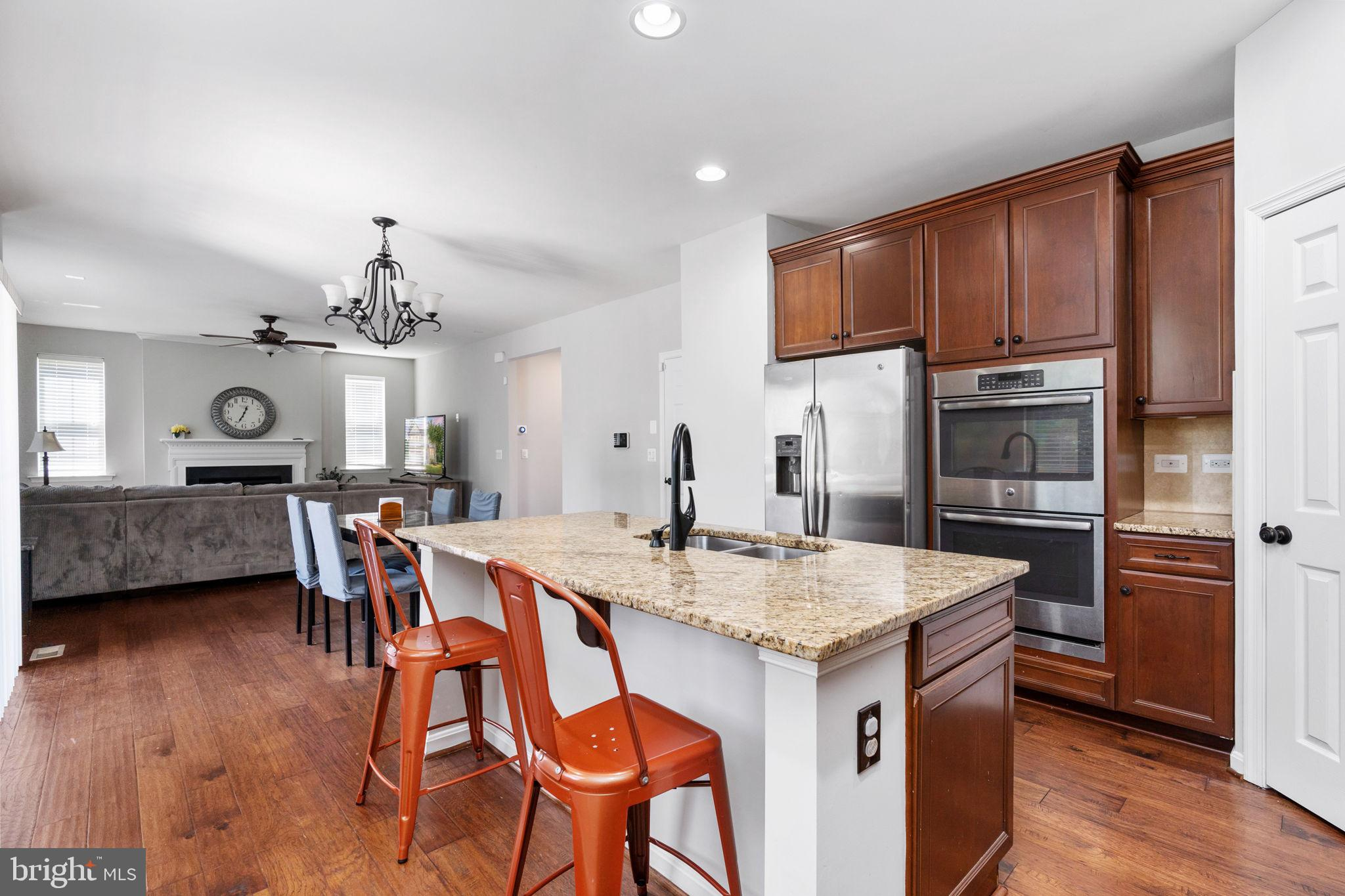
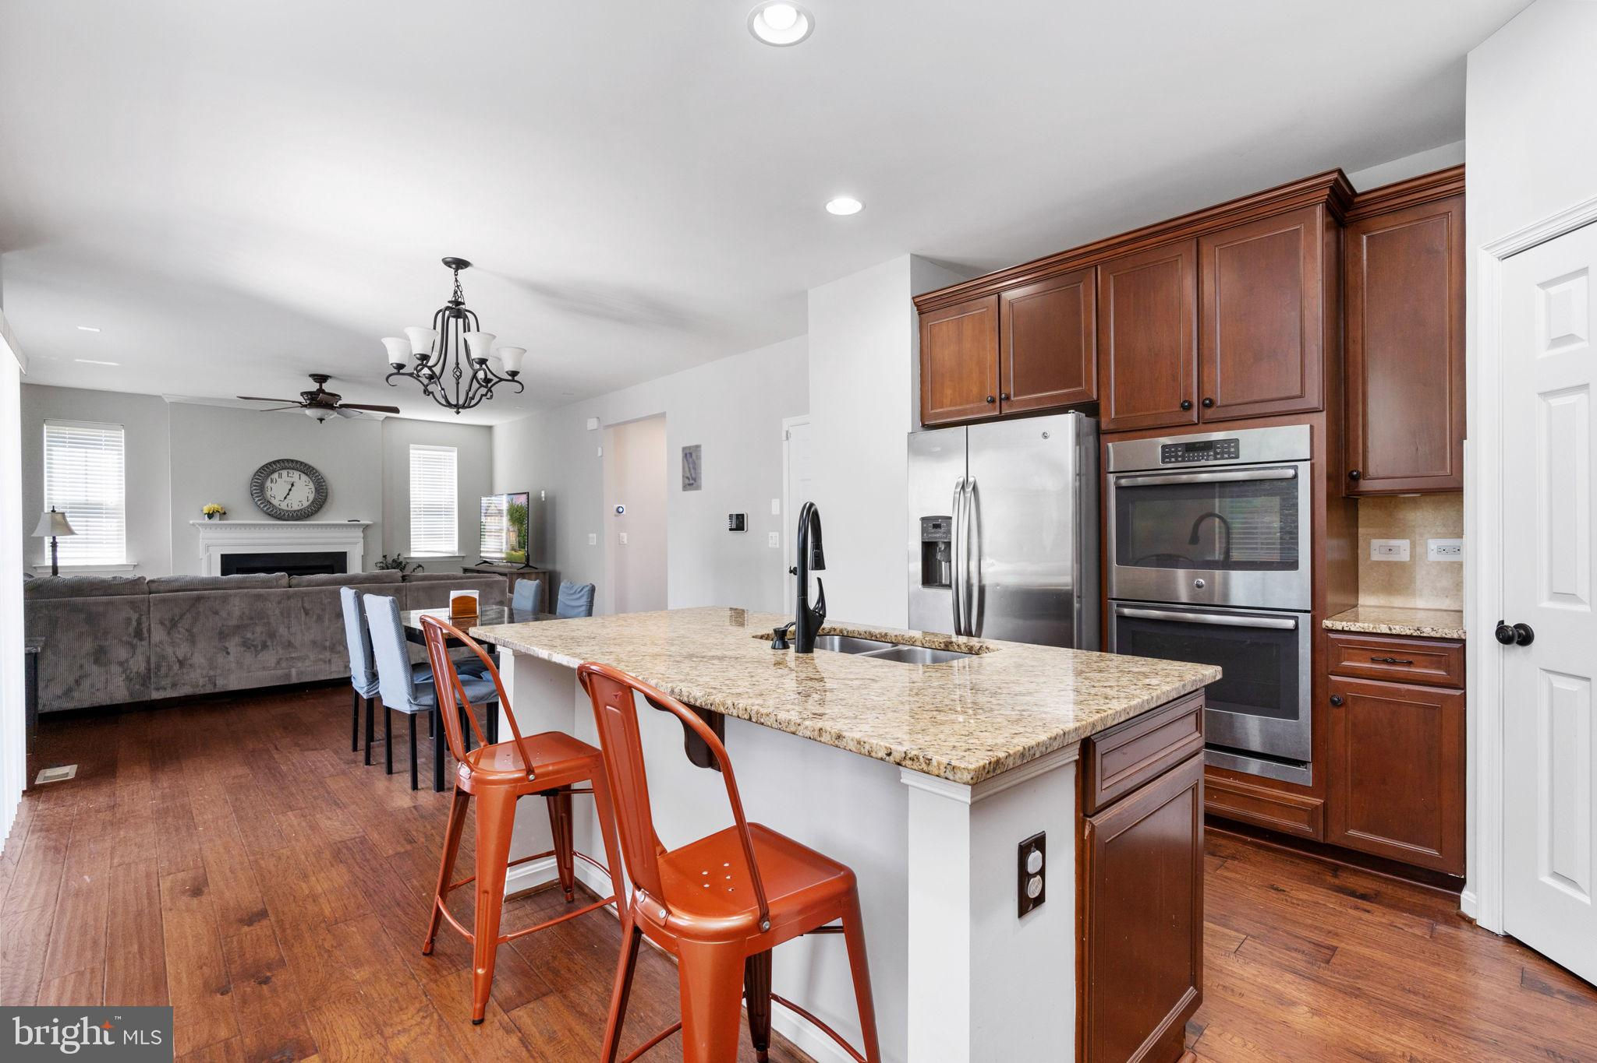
+ wall art [680,444,703,492]
